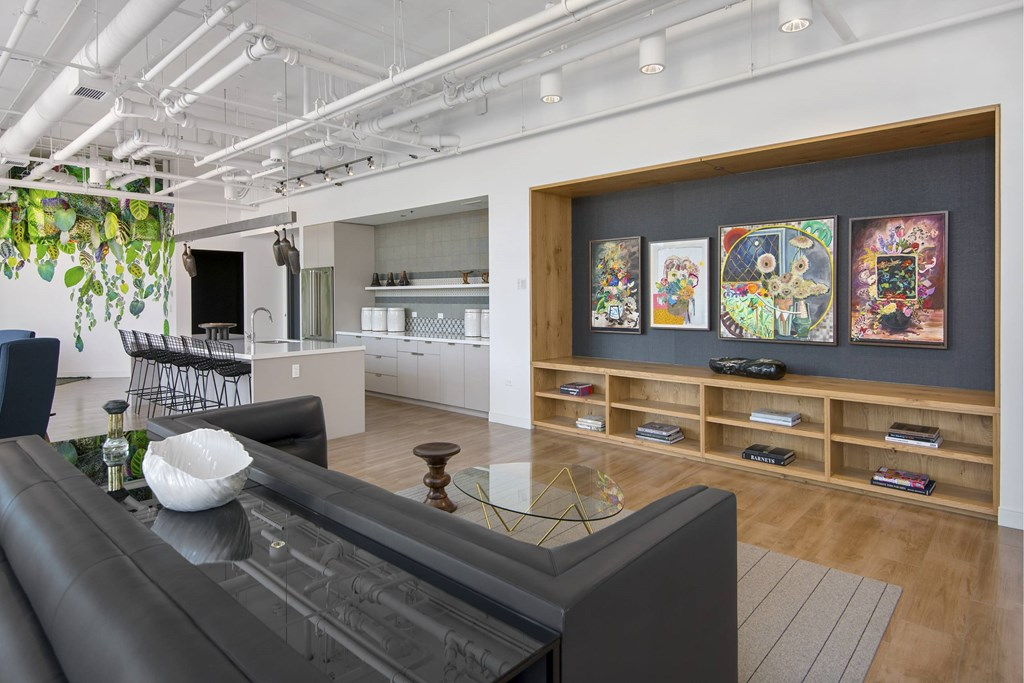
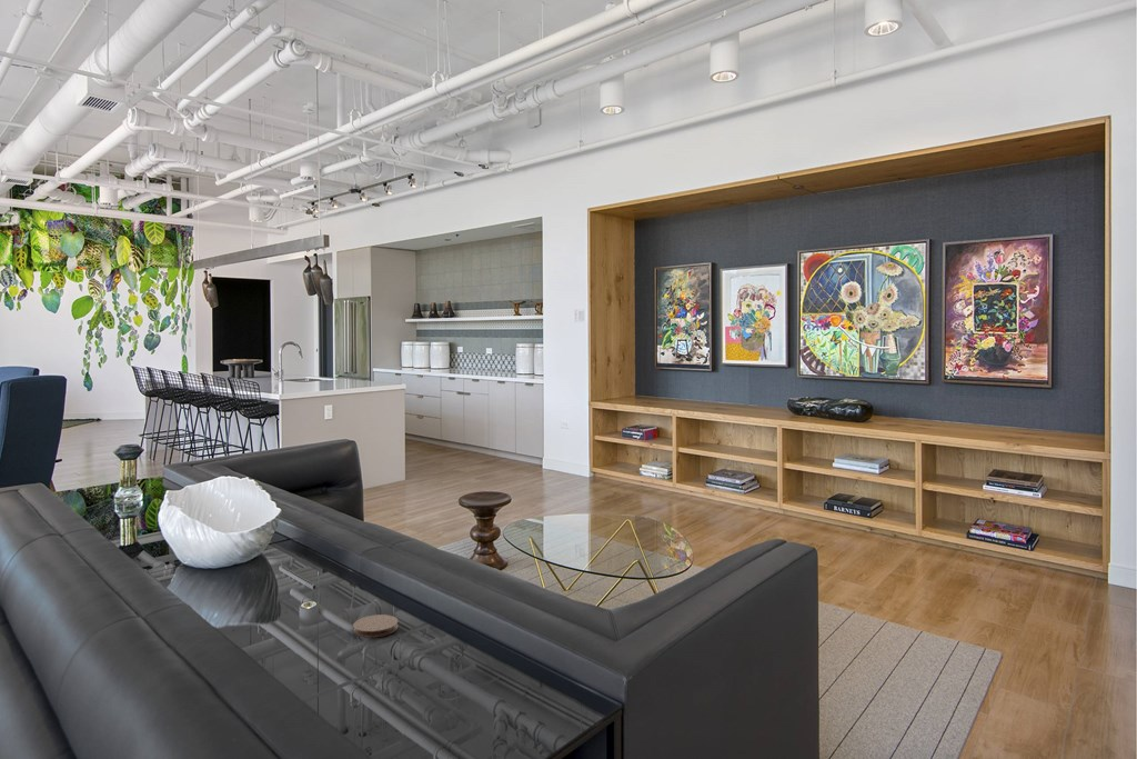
+ coaster [352,613,400,639]
